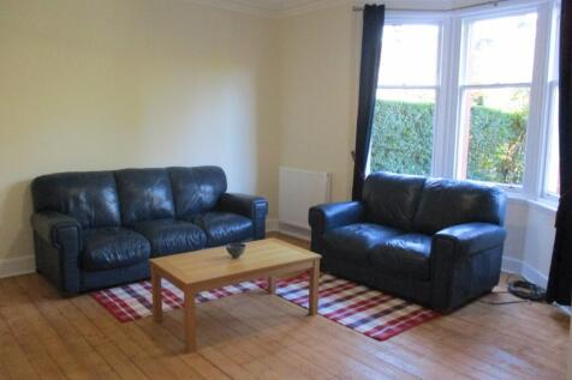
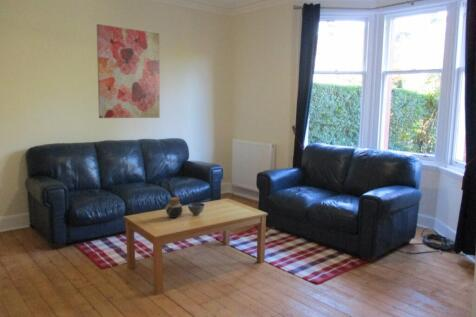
+ wall art [96,23,161,119]
+ jar [164,196,184,219]
